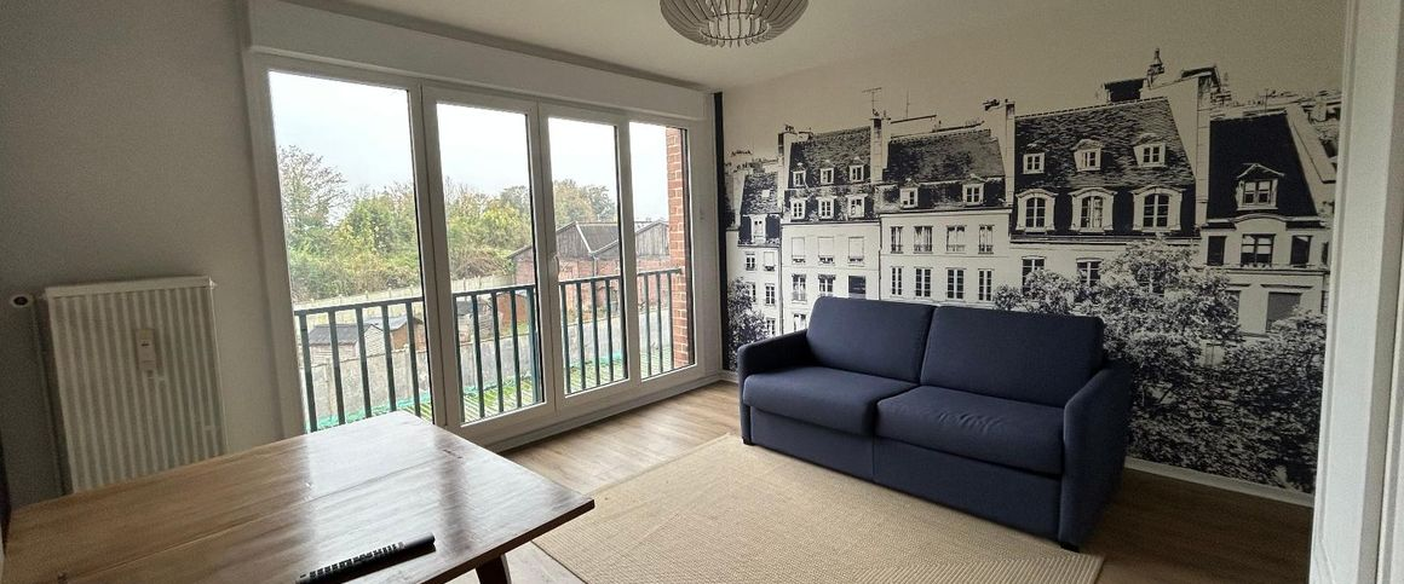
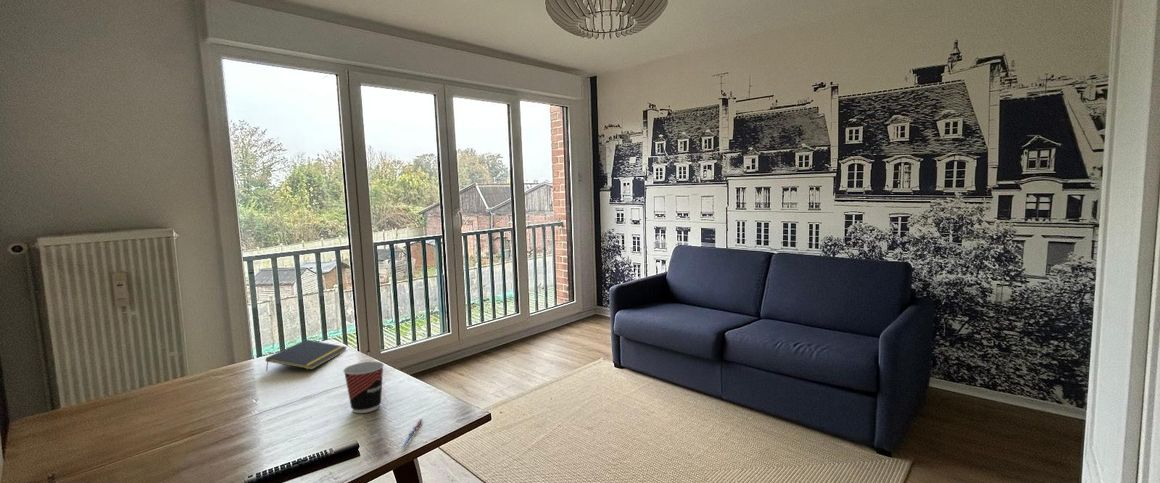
+ cup [342,361,385,414]
+ notepad [265,339,348,372]
+ pen [401,418,424,448]
